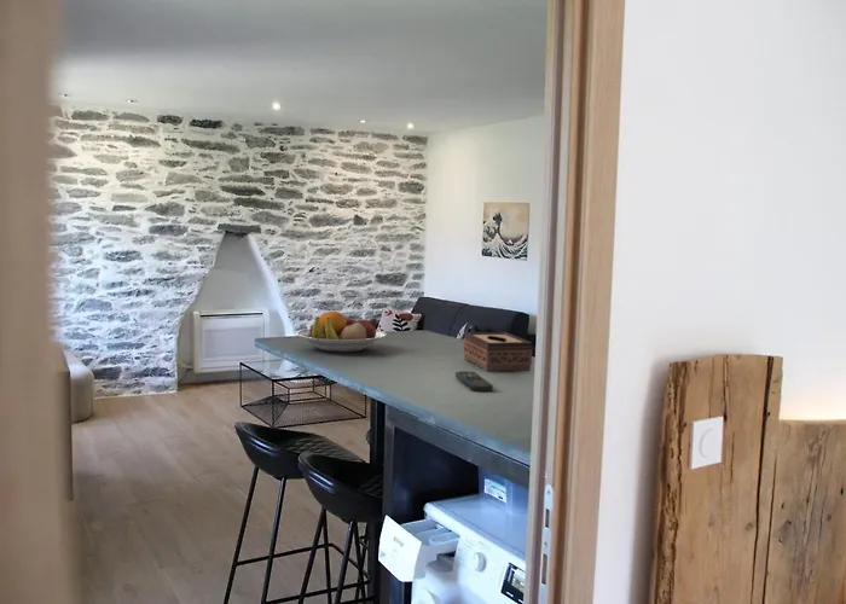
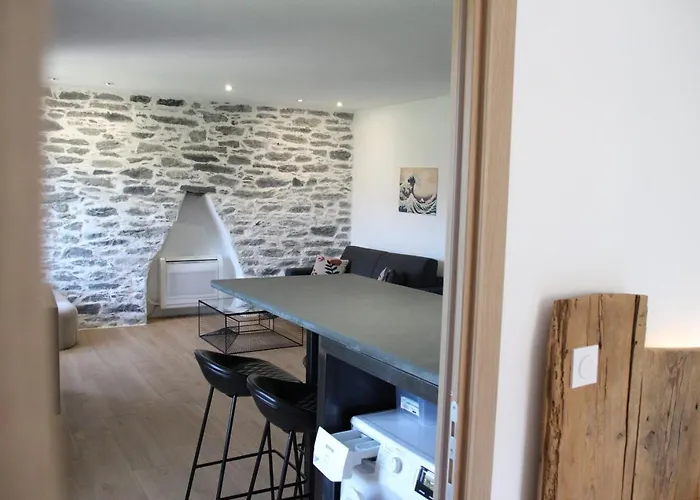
- remote control [454,370,494,393]
- fruit bowl [295,310,388,353]
- tissue box [463,331,533,373]
